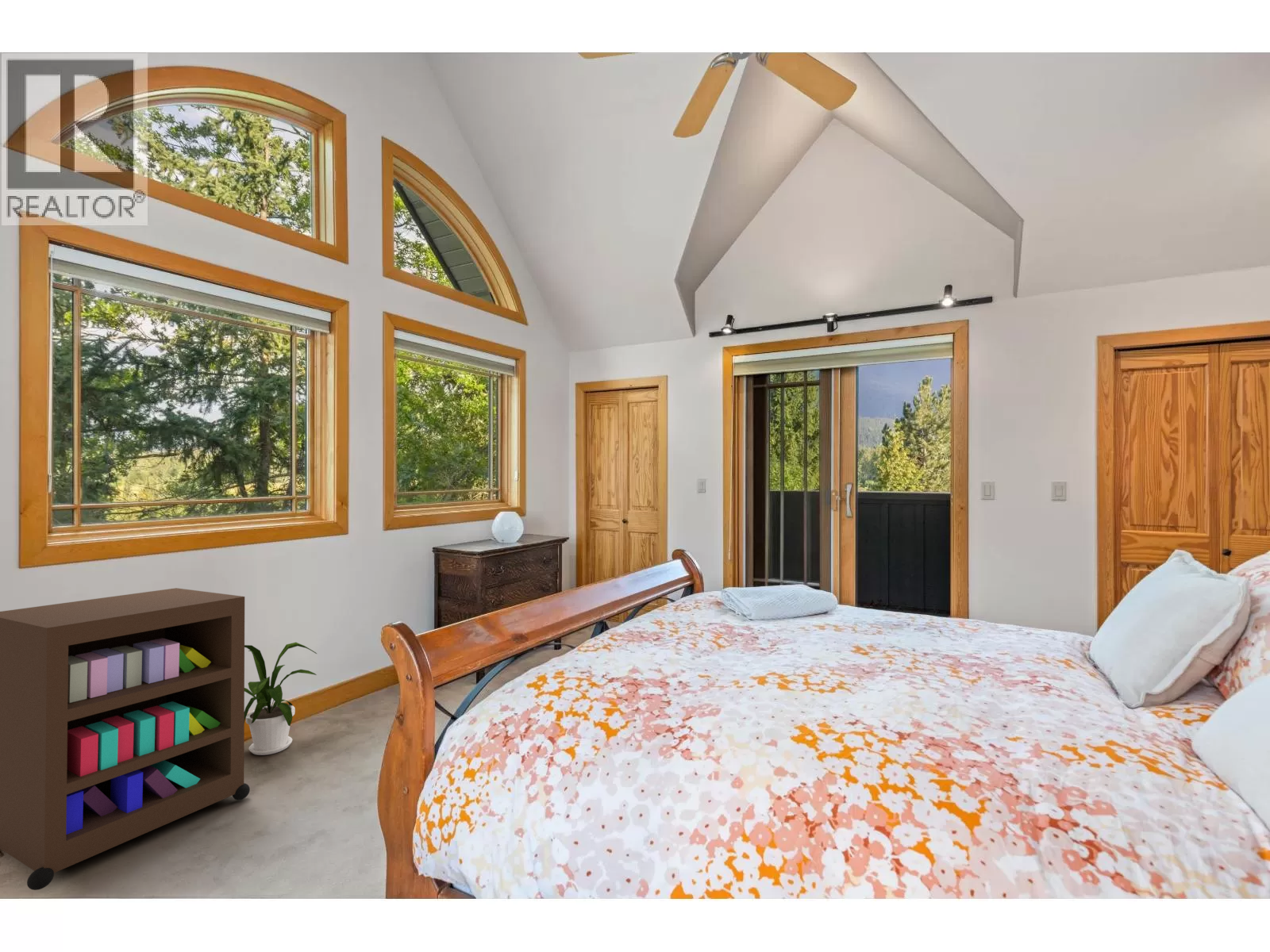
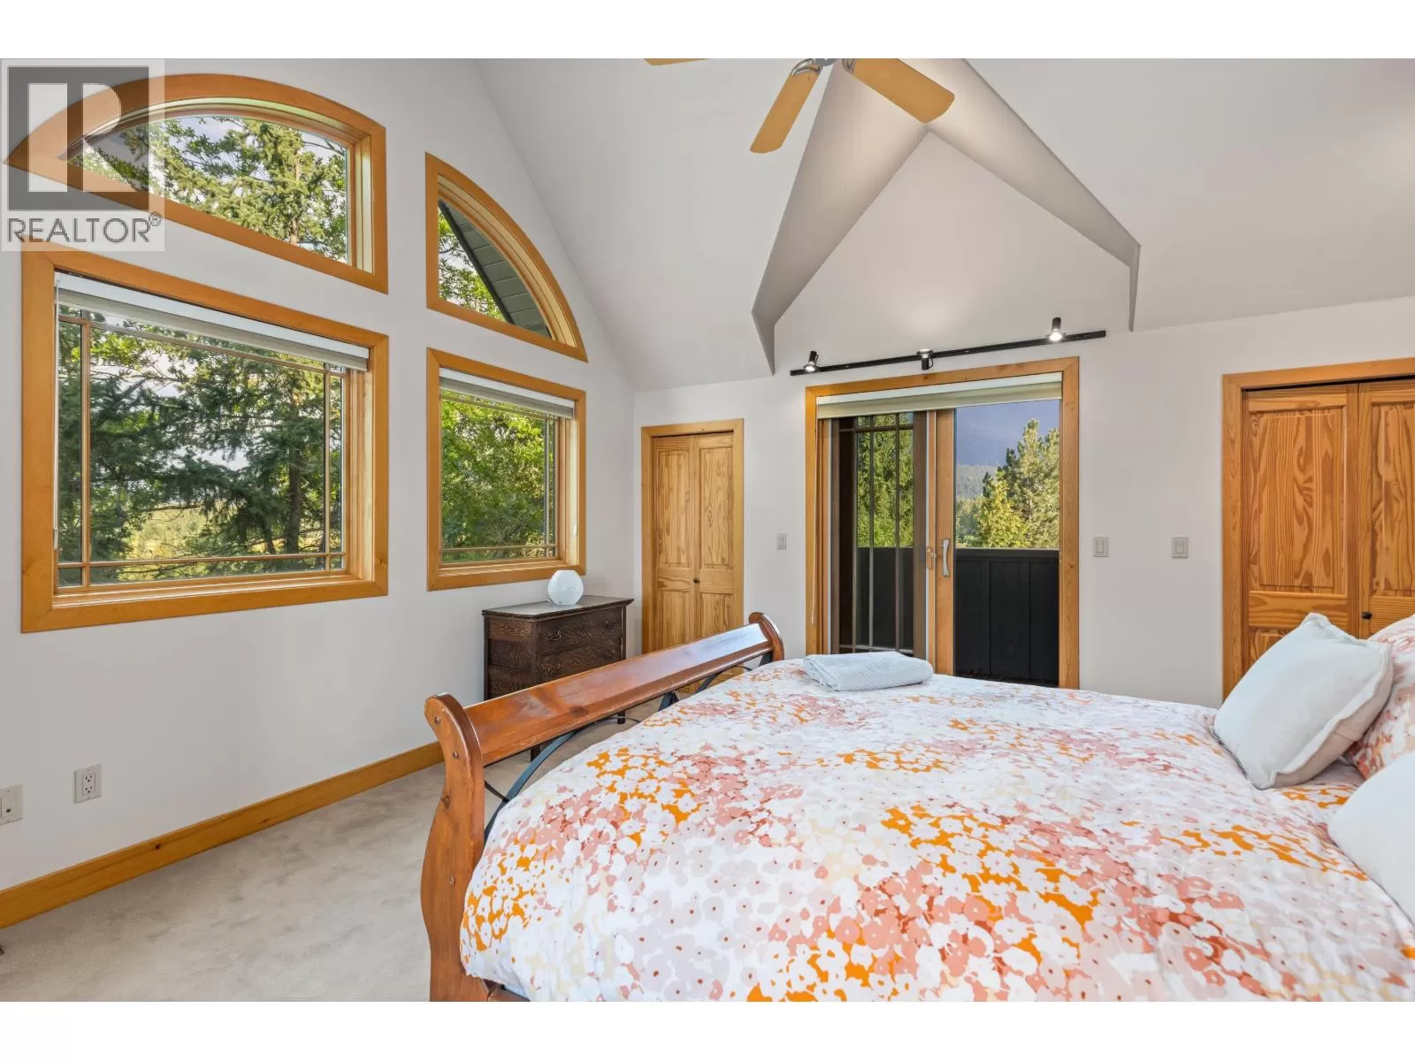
- storage cabinet [0,587,251,891]
- house plant [244,642,318,756]
